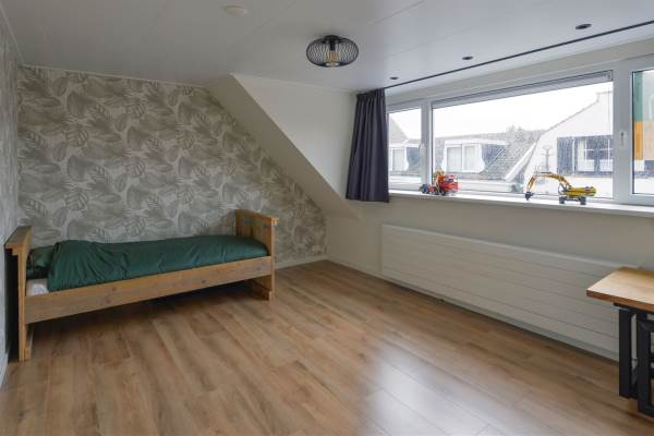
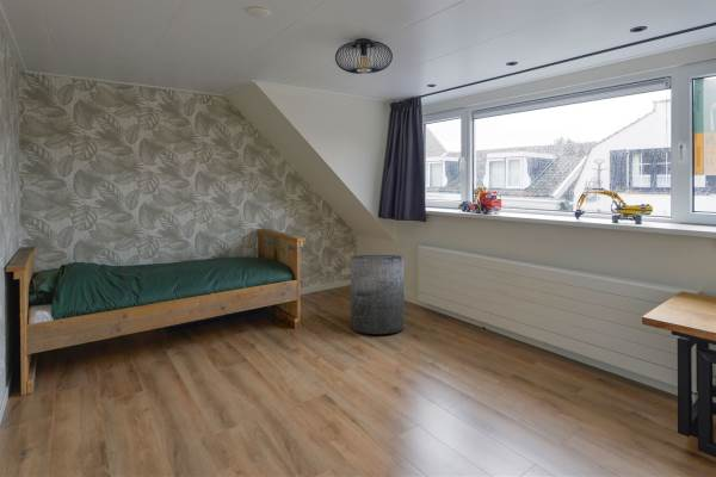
+ trash can [350,254,405,335]
